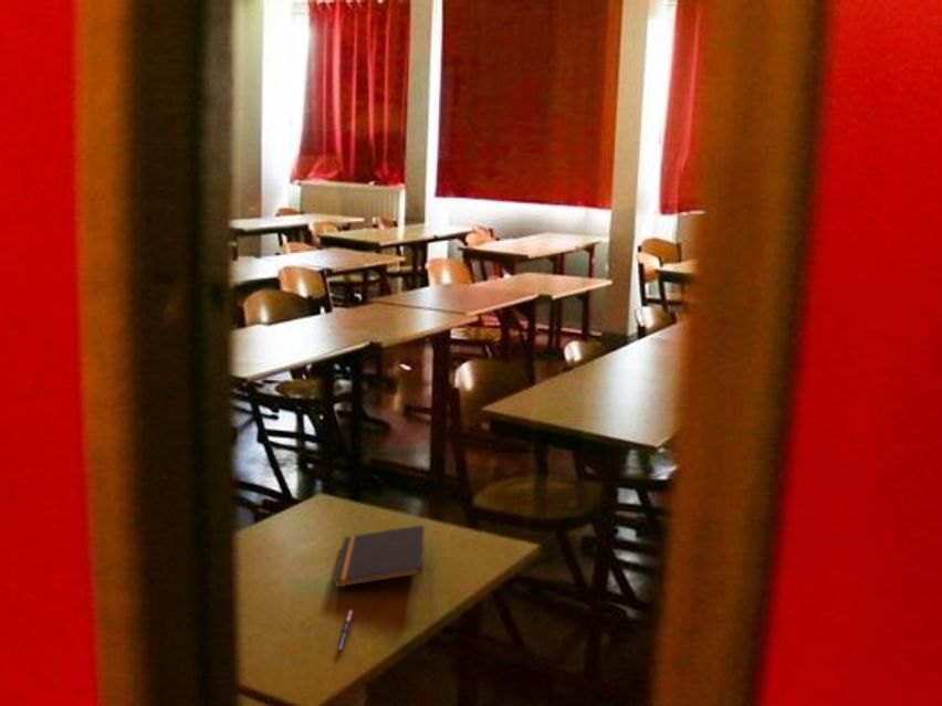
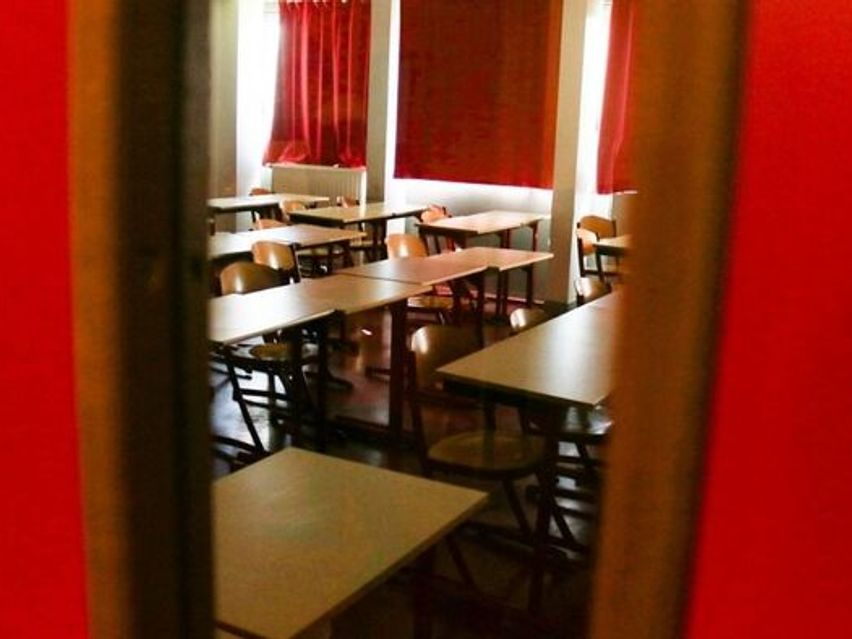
- pen [335,609,355,652]
- notepad [333,524,426,589]
